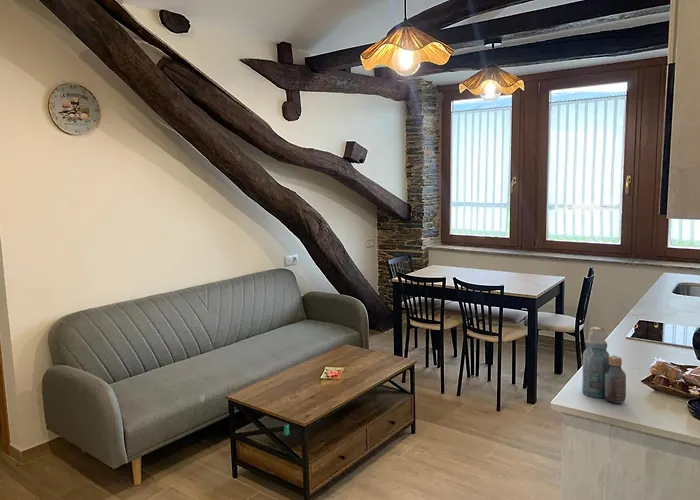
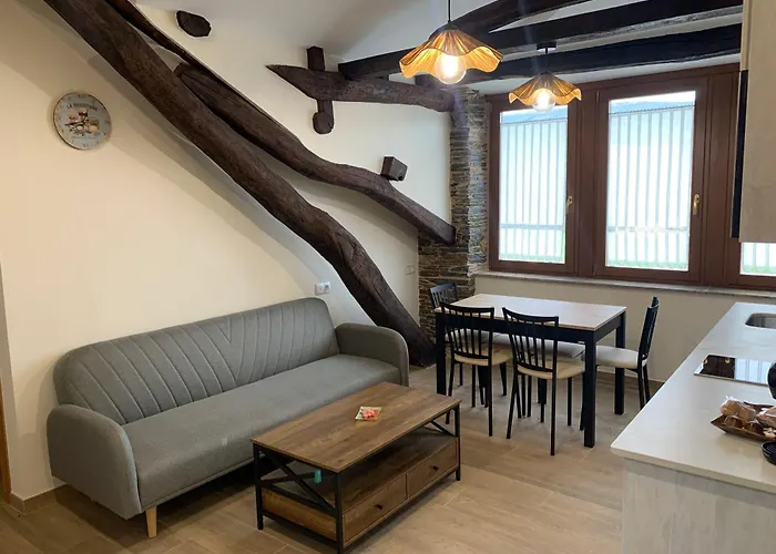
- bottle [581,326,627,404]
